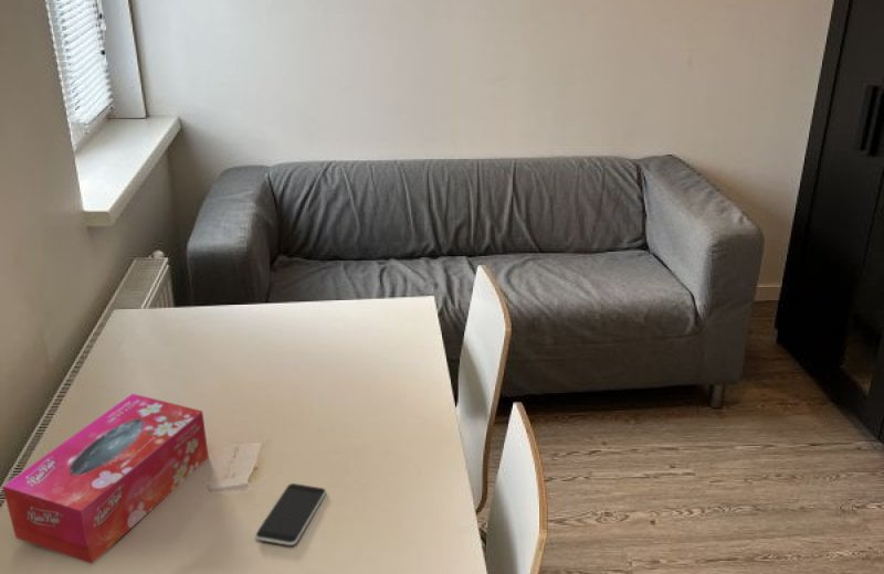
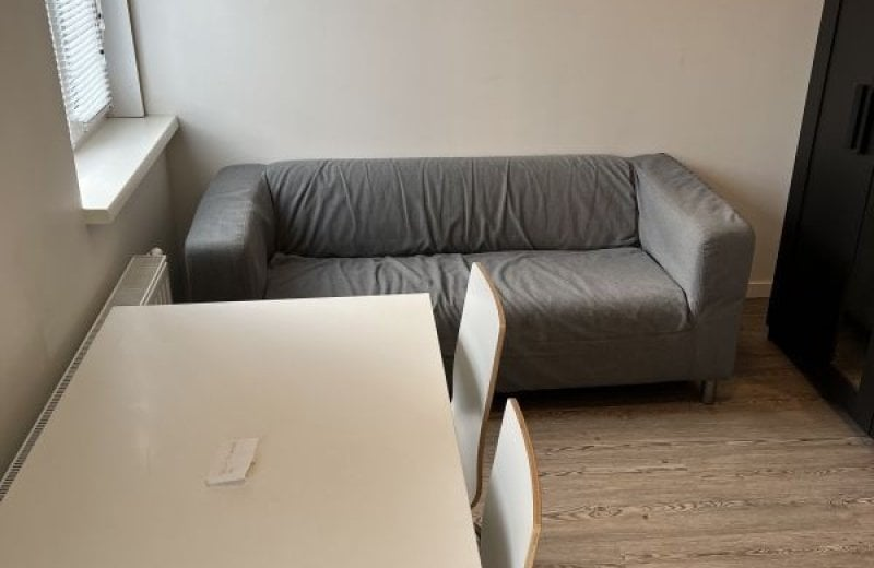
- tissue box [1,393,210,565]
- smartphone [254,482,327,546]
